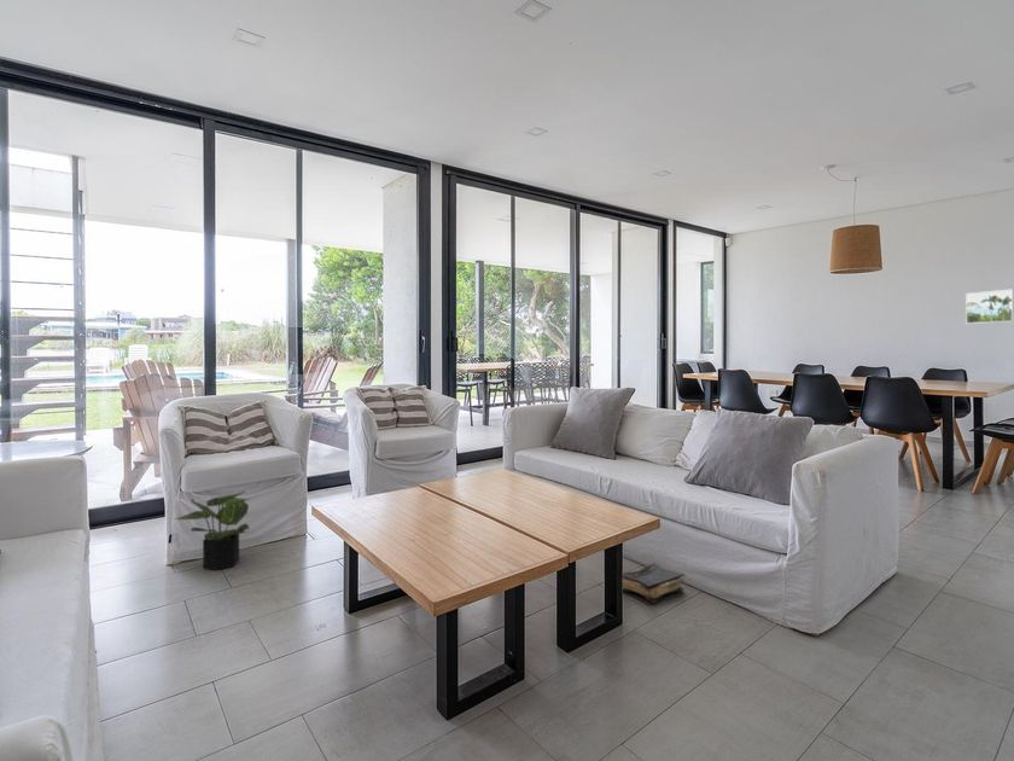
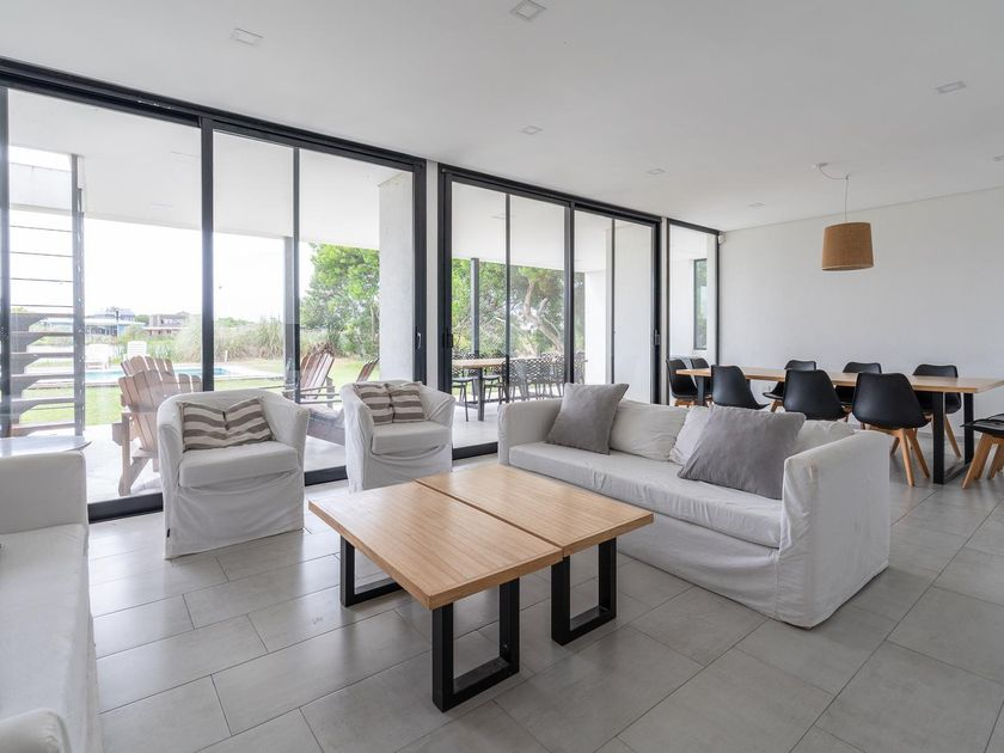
- potted plant [173,489,251,571]
- book [622,562,686,605]
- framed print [965,287,1014,325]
